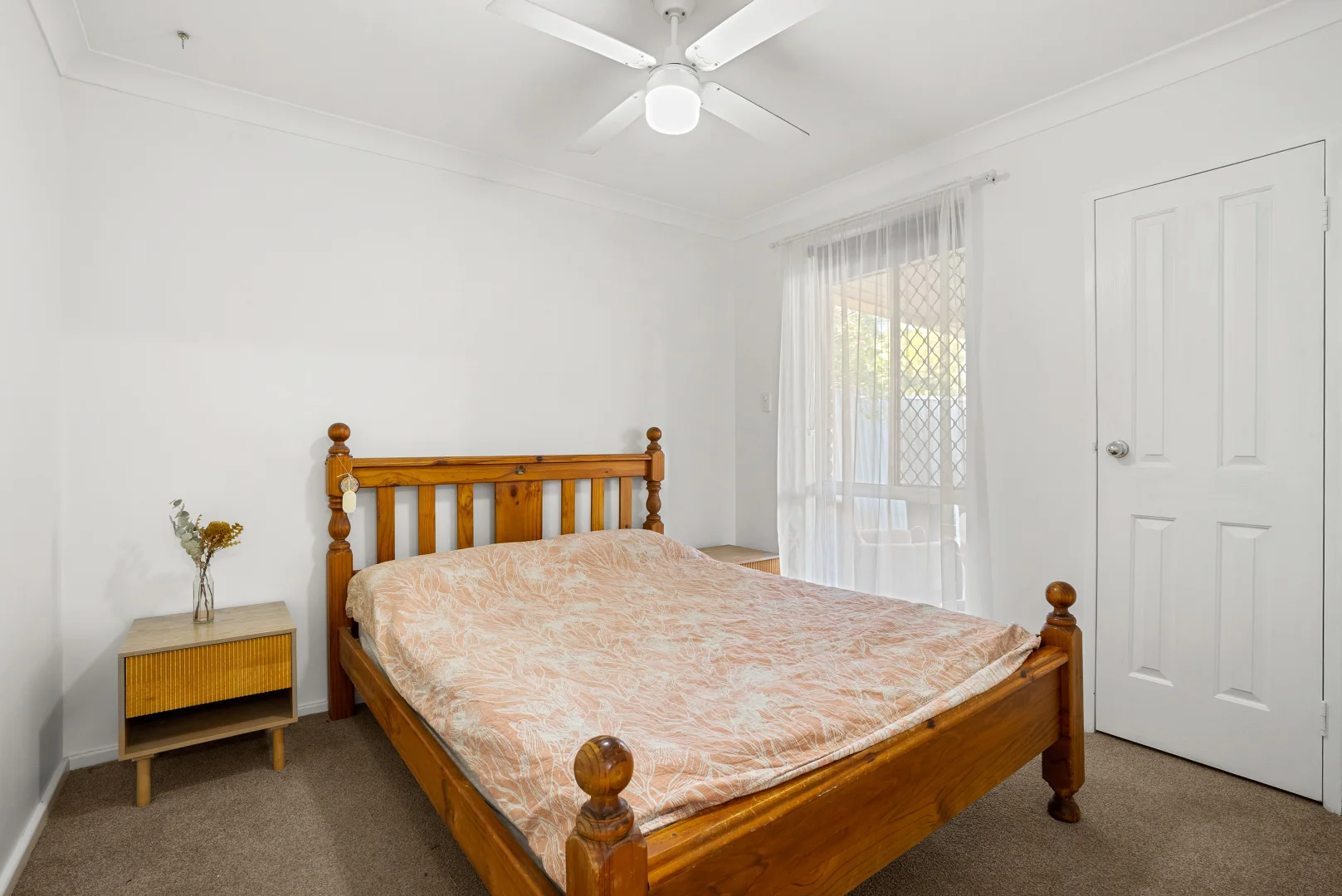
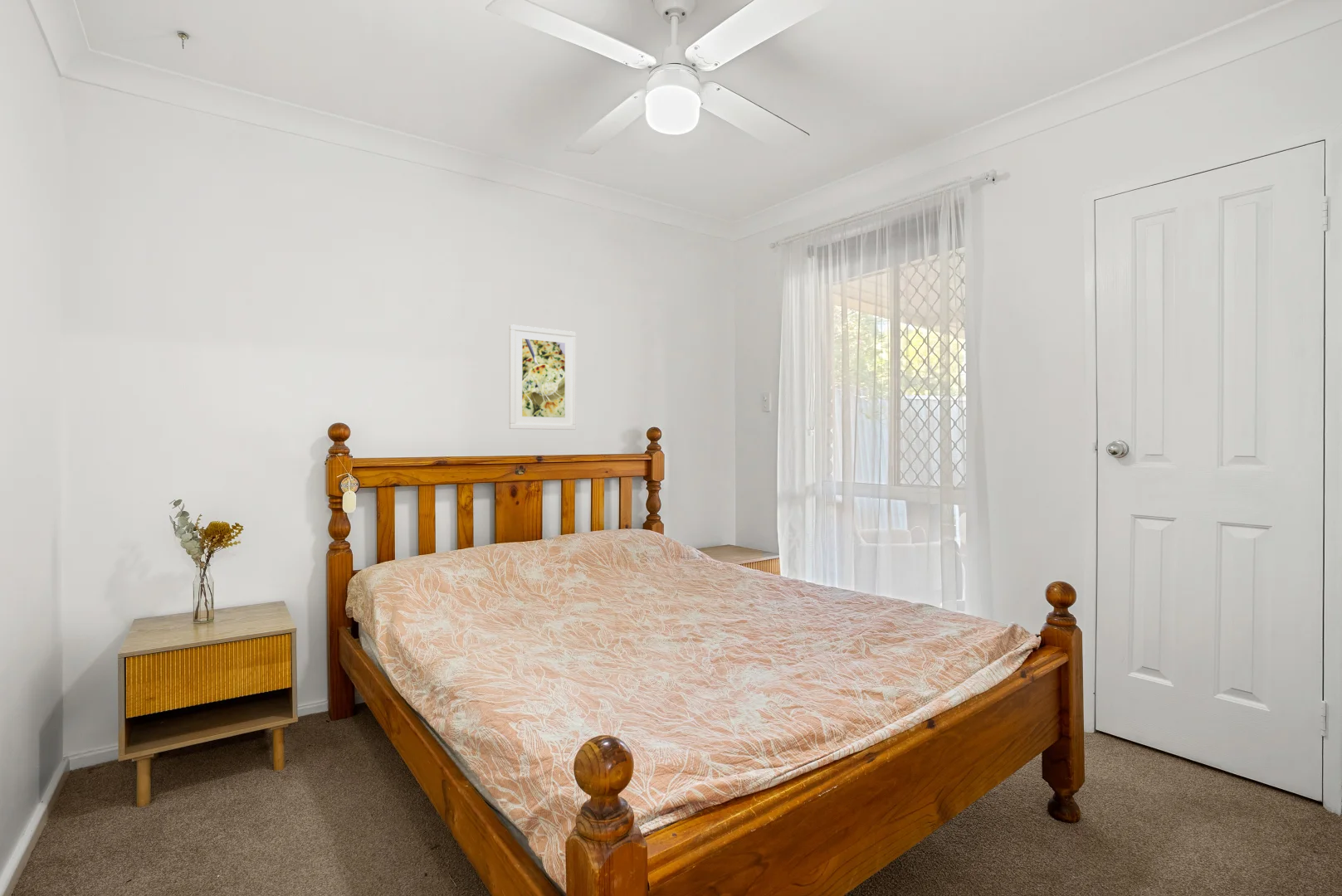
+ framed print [508,324,577,431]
